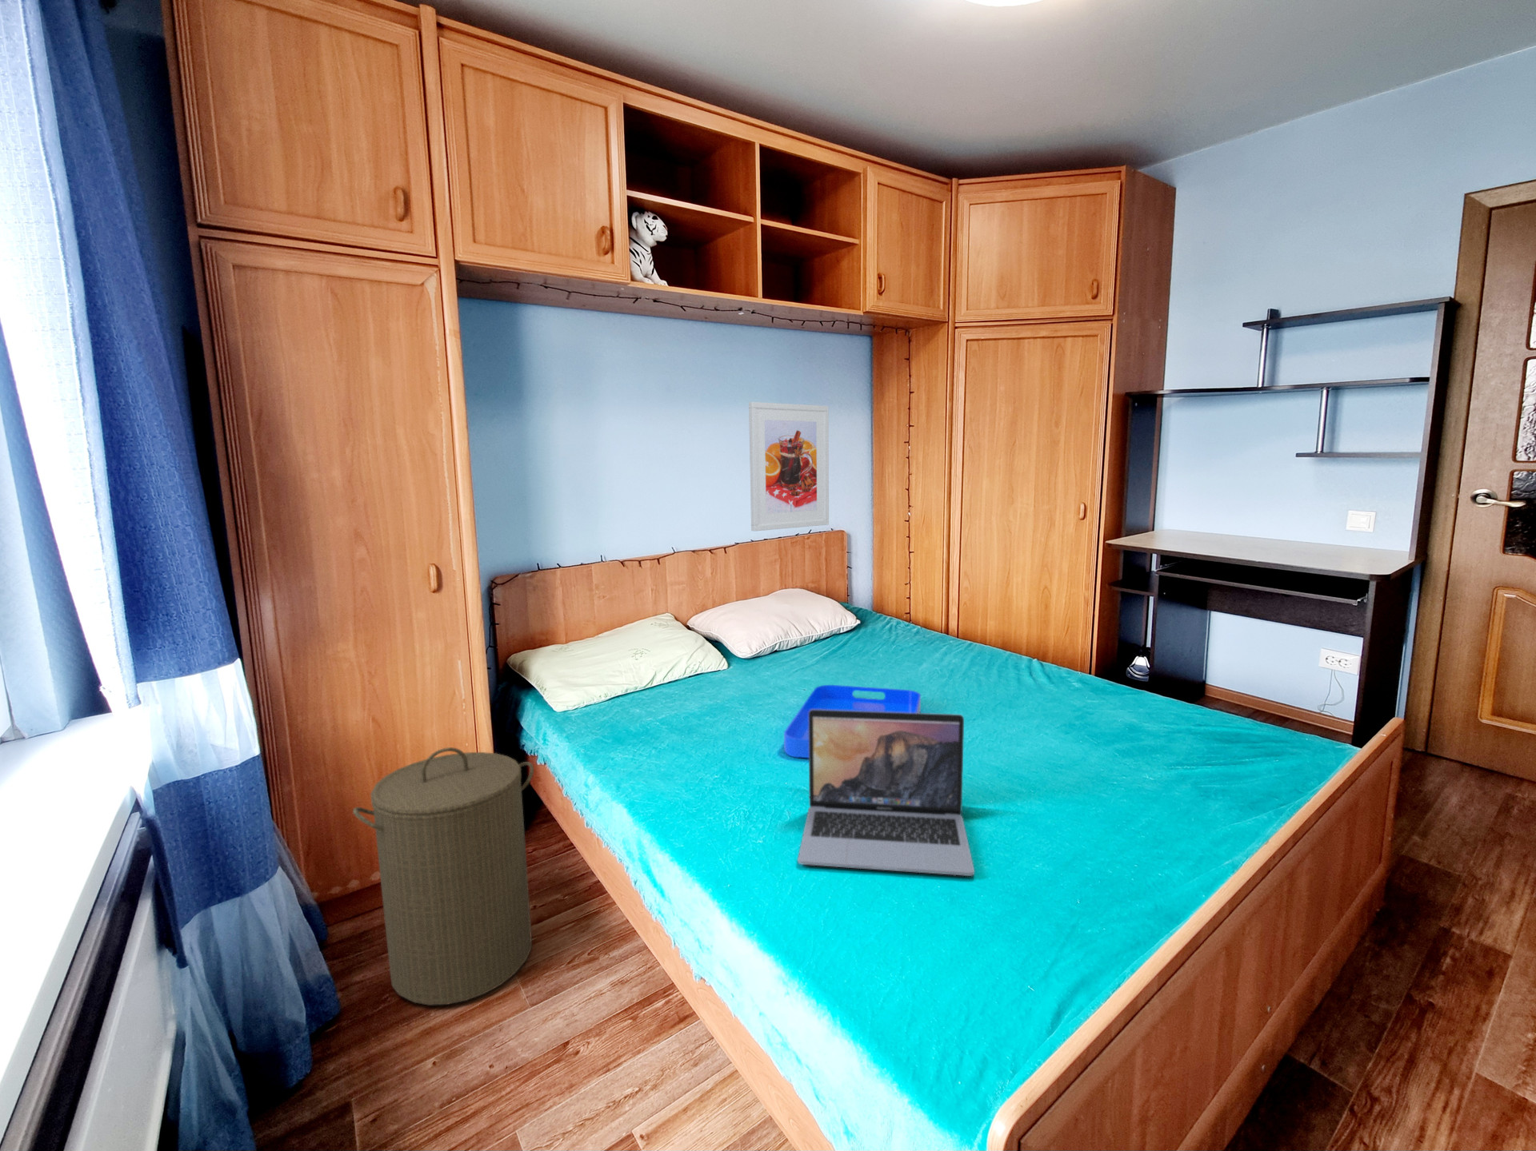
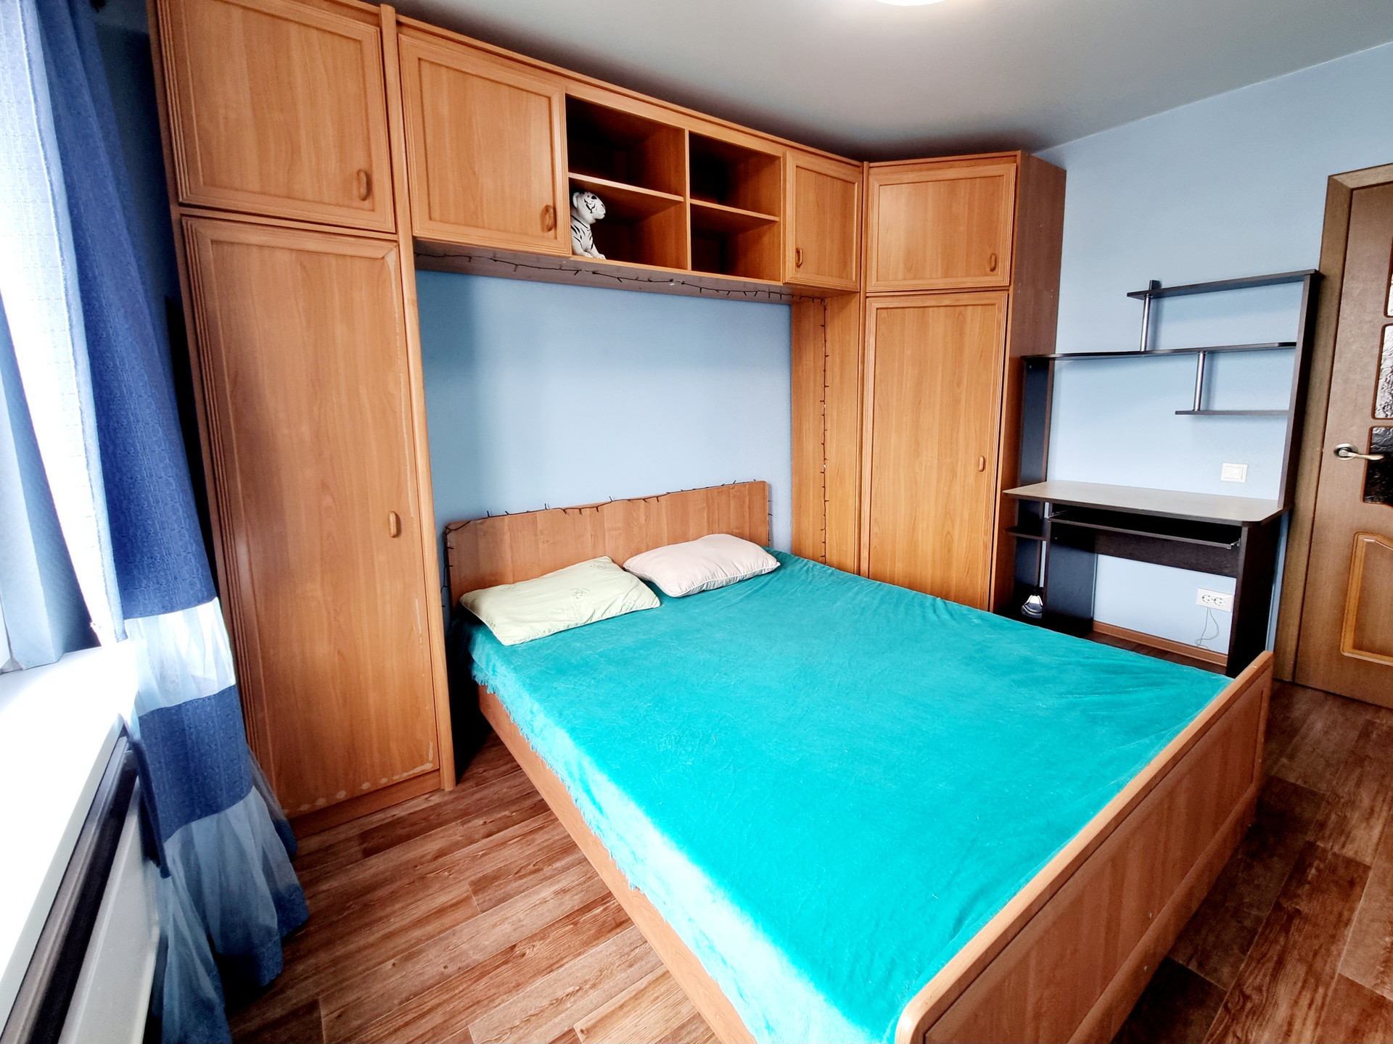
- laundry hamper [352,746,535,1006]
- serving tray [784,684,922,758]
- laptop [797,708,975,877]
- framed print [747,401,830,532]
